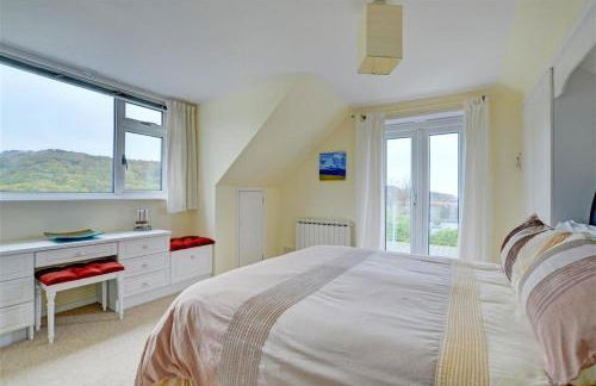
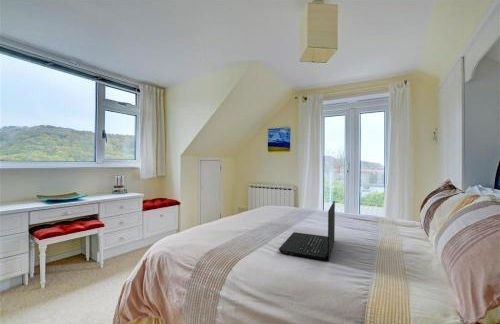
+ laptop [278,200,336,261]
